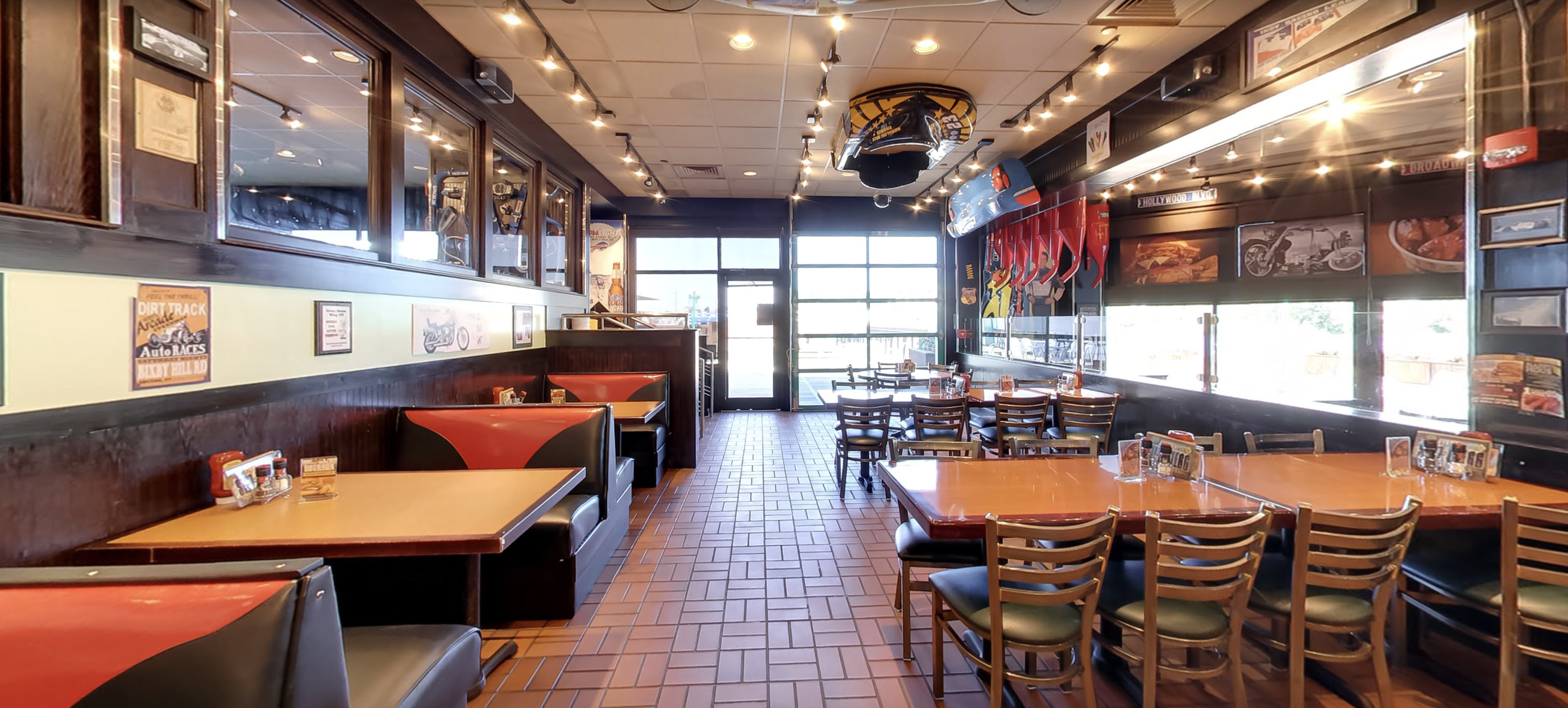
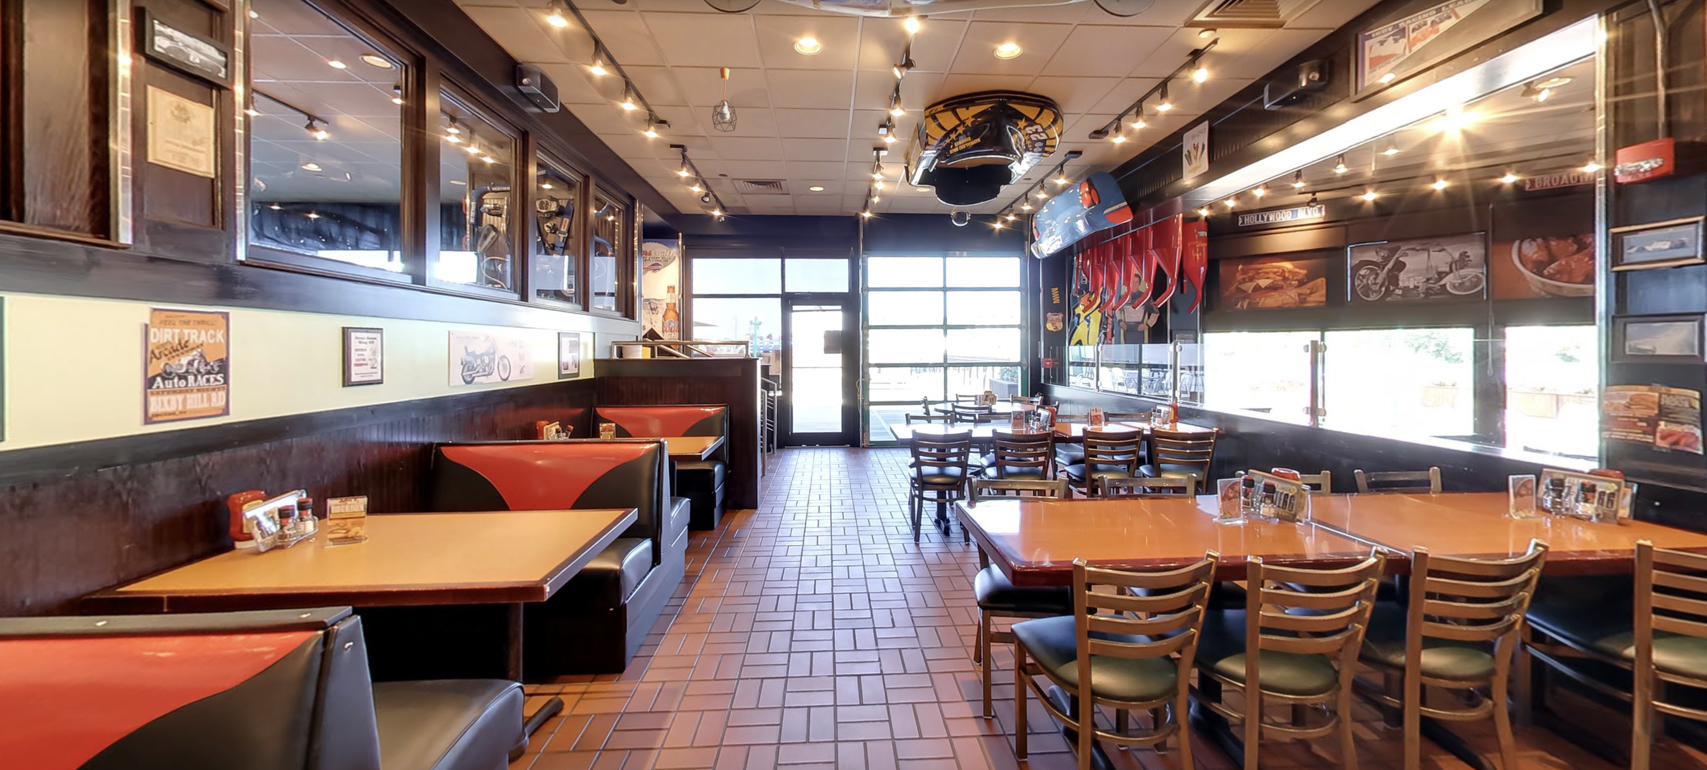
+ pendant light [712,67,738,133]
